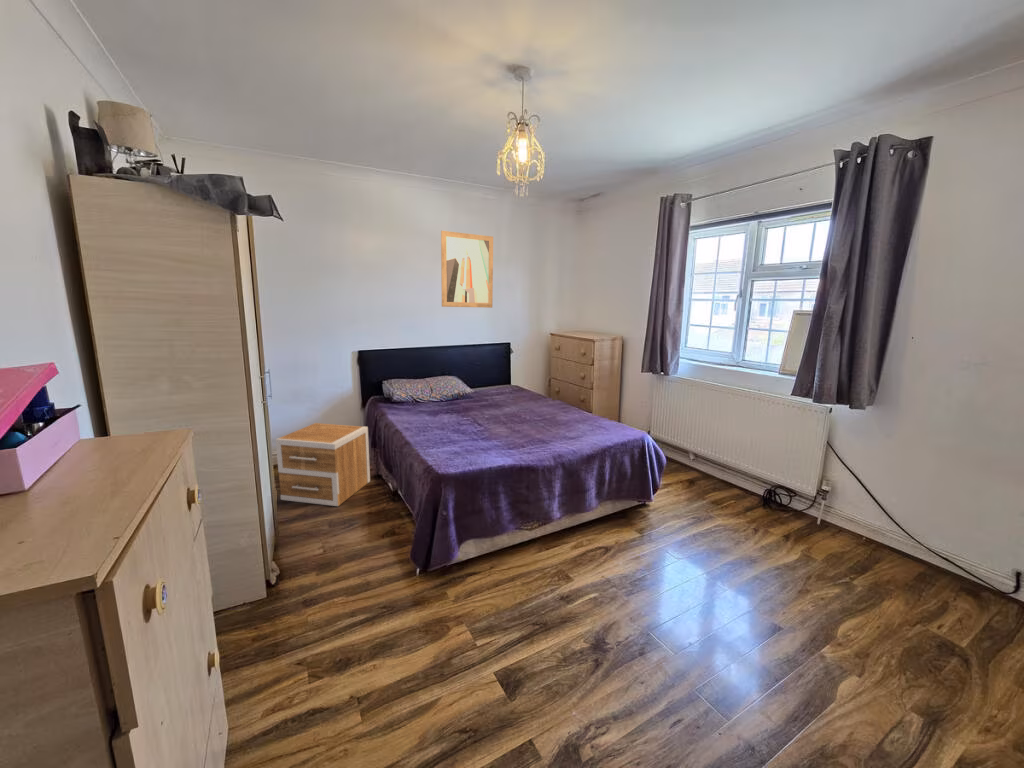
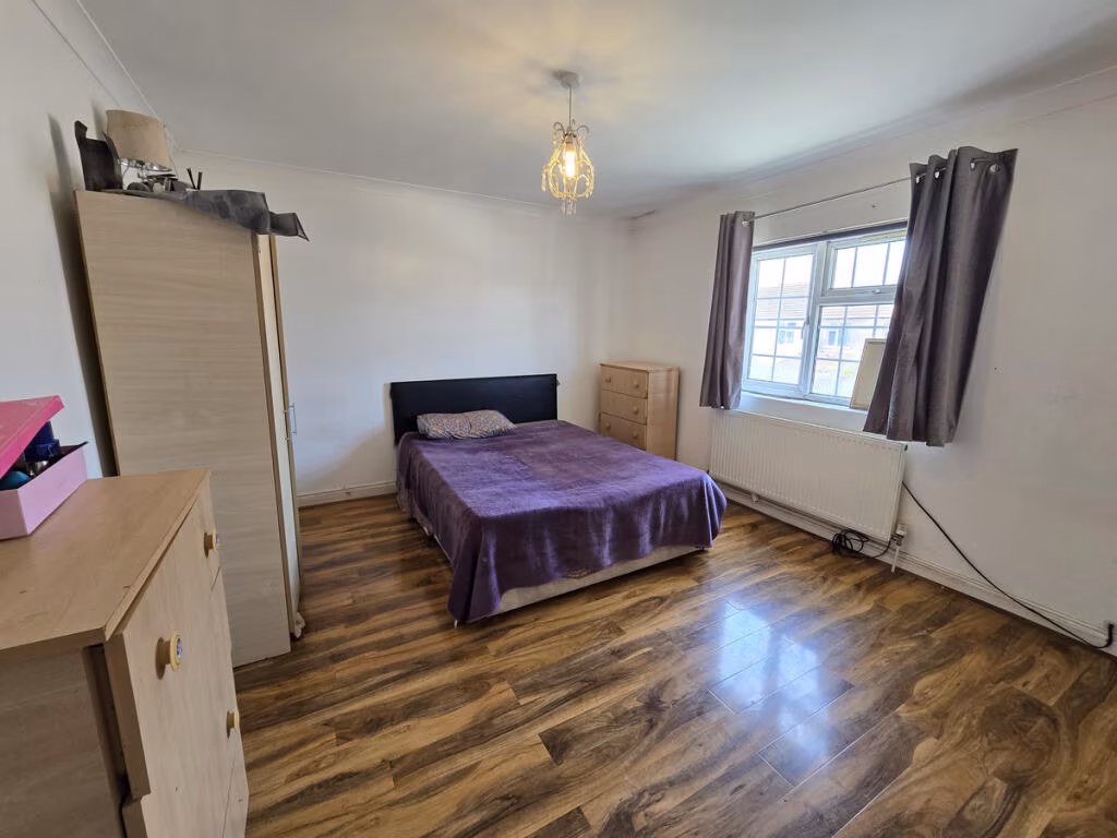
- nightstand [275,422,371,507]
- wall art [440,230,494,309]
